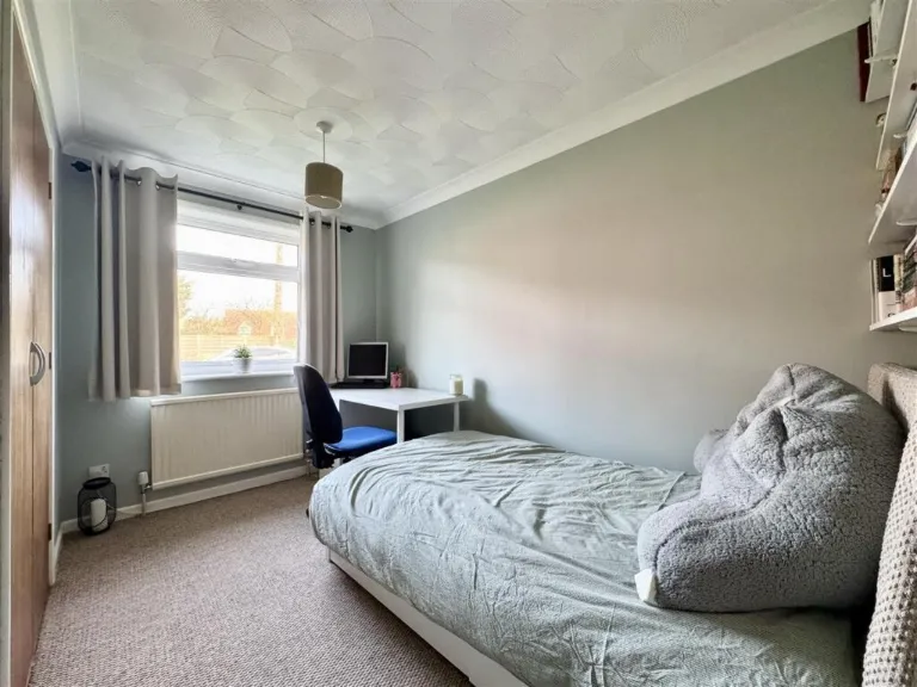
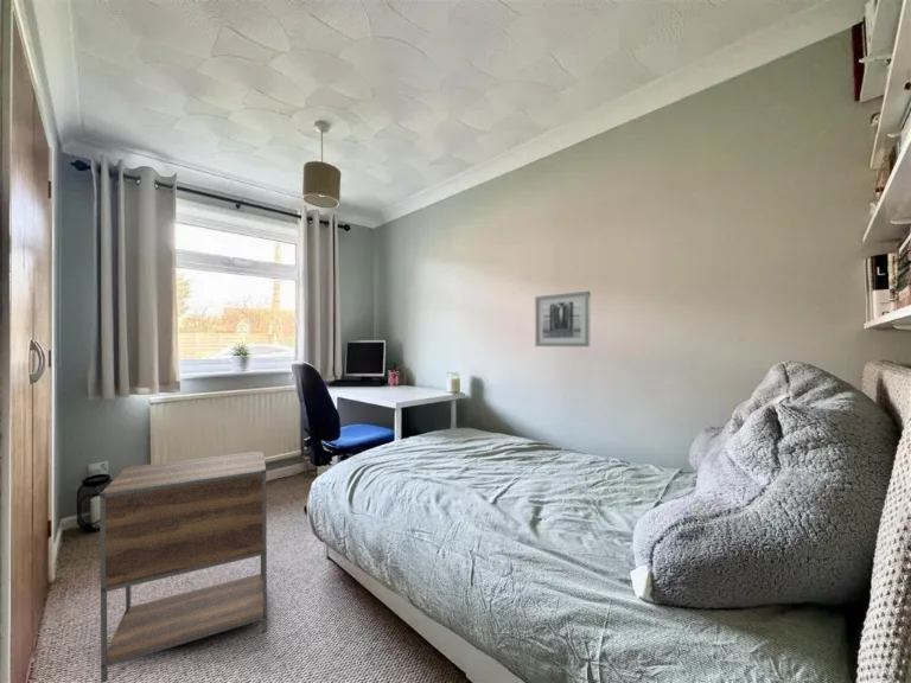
+ nightstand [98,449,268,683]
+ wall art [534,291,592,347]
